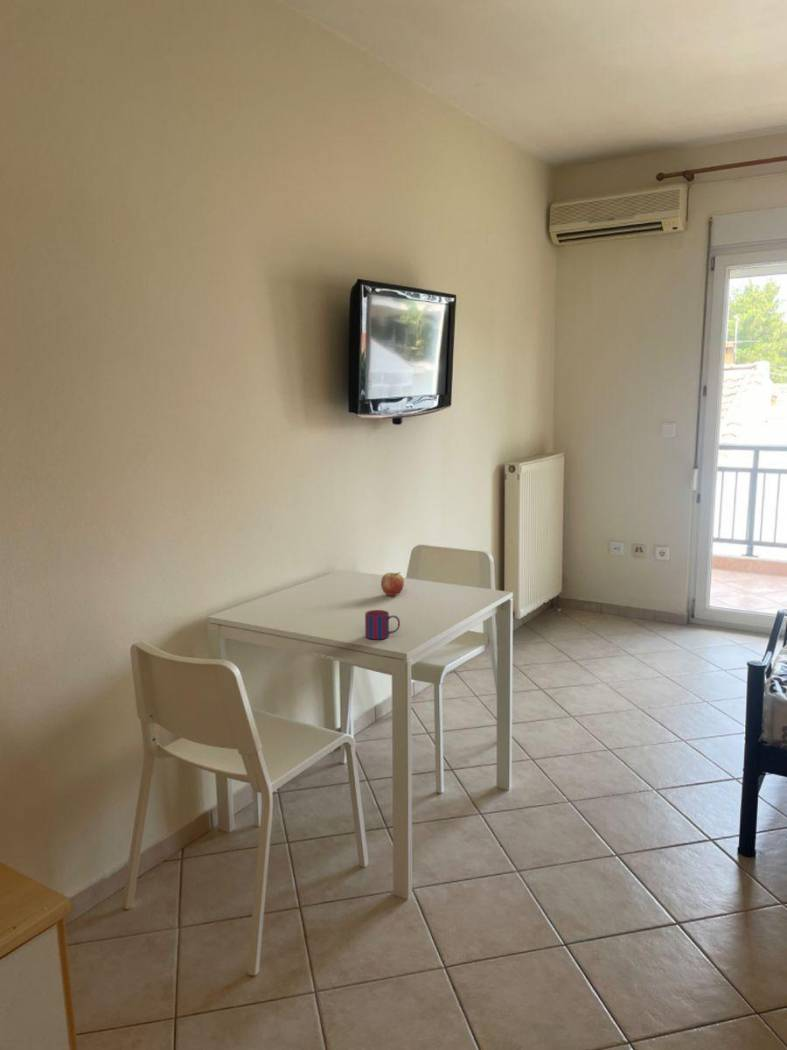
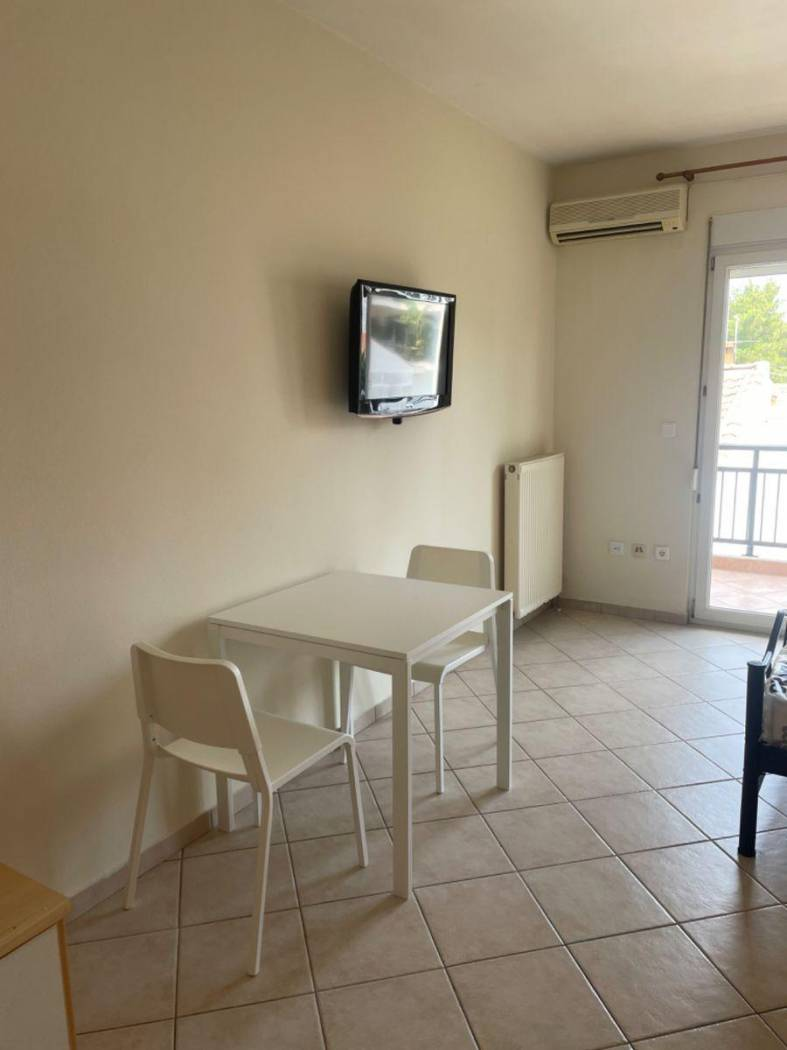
- mug [364,609,401,640]
- fruit [380,571,405,597]
